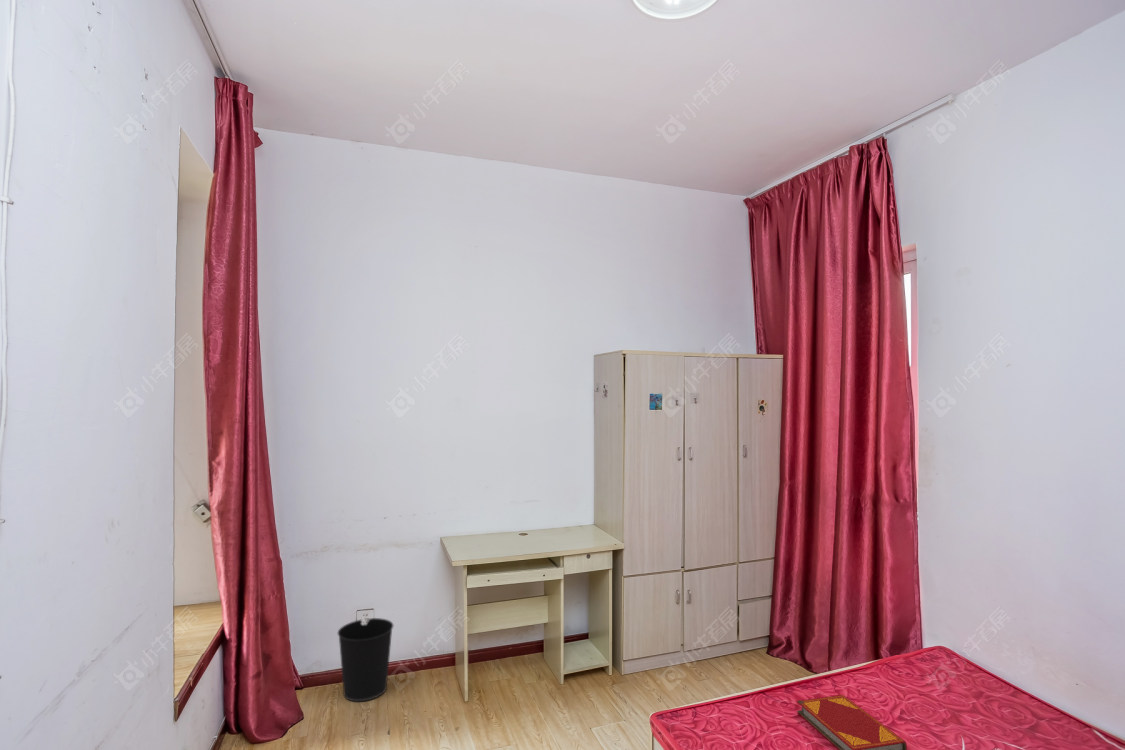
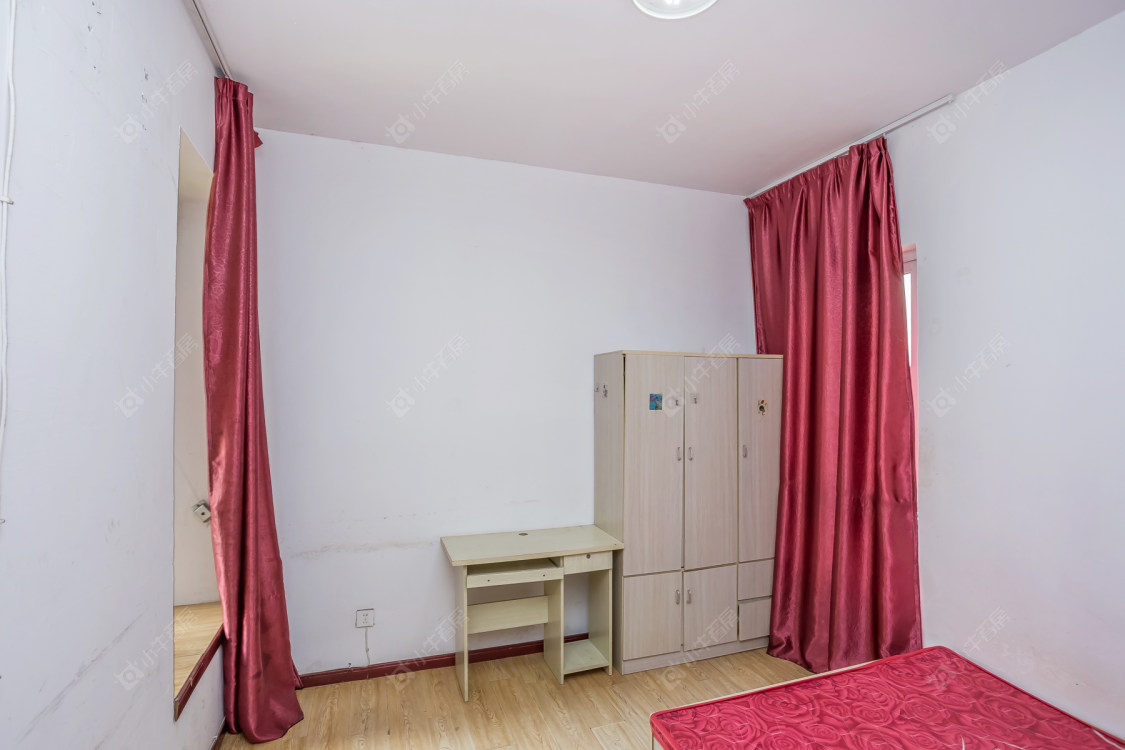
- wastebasket [337,617,394,703]
- hardback book [796,694,908,750]
